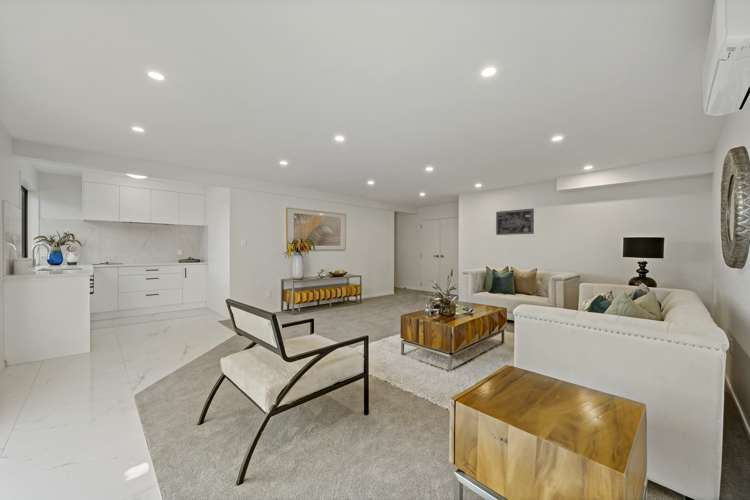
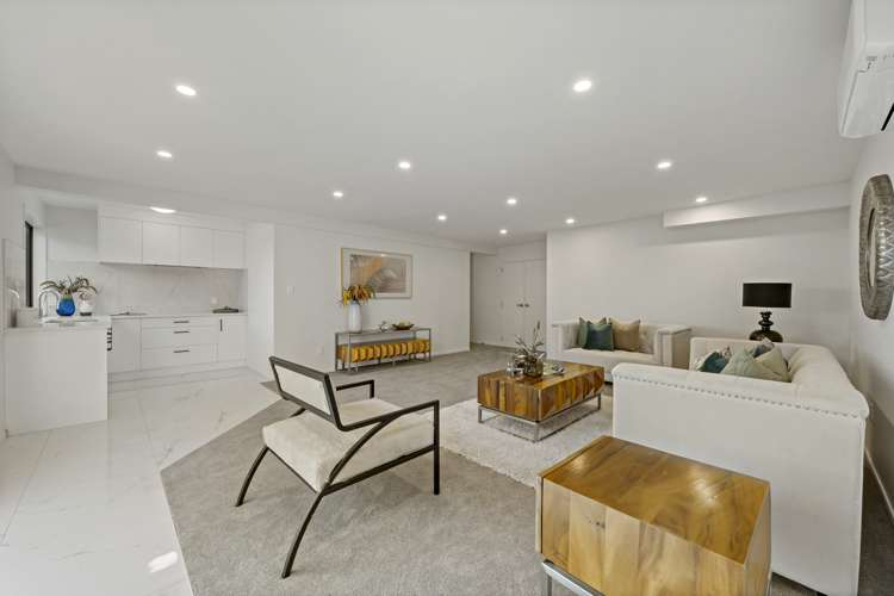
- wall art [495,208,535,236]
